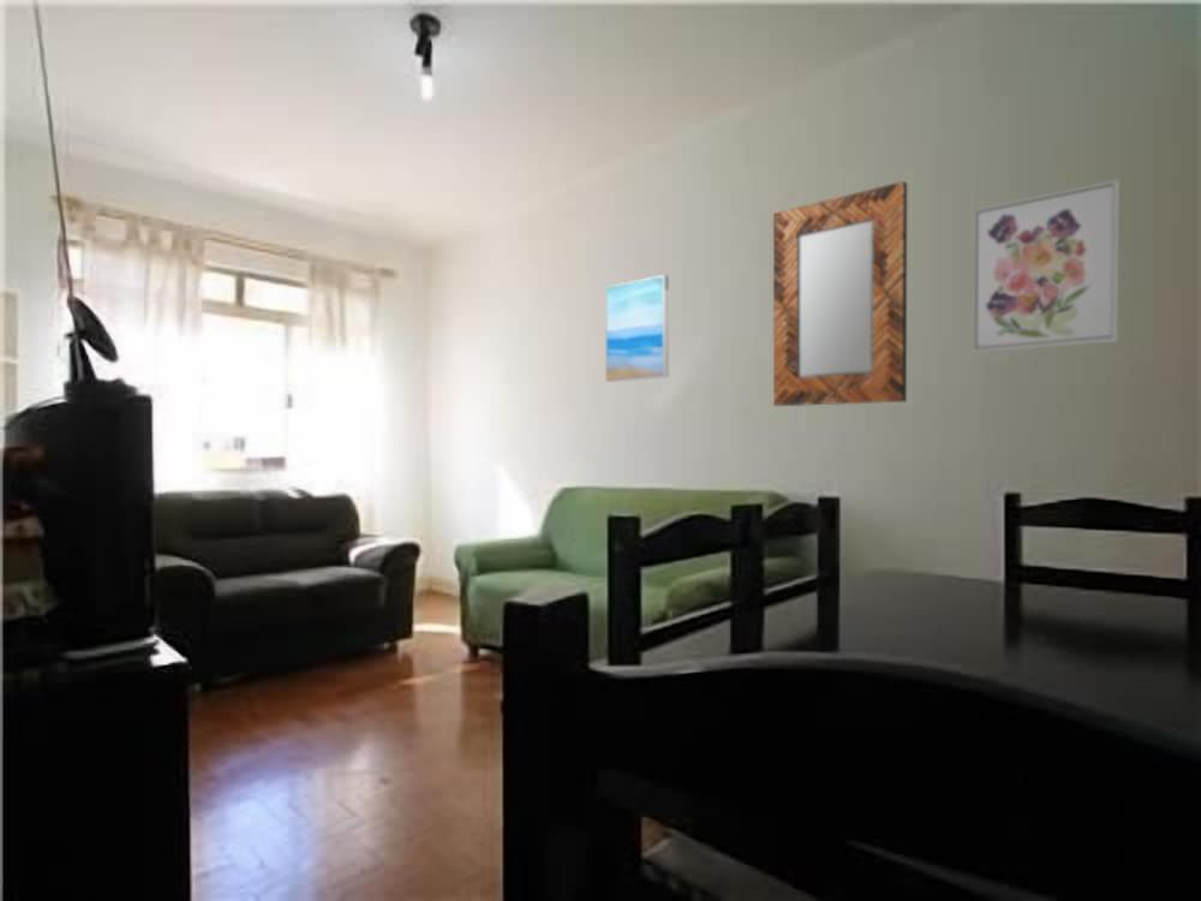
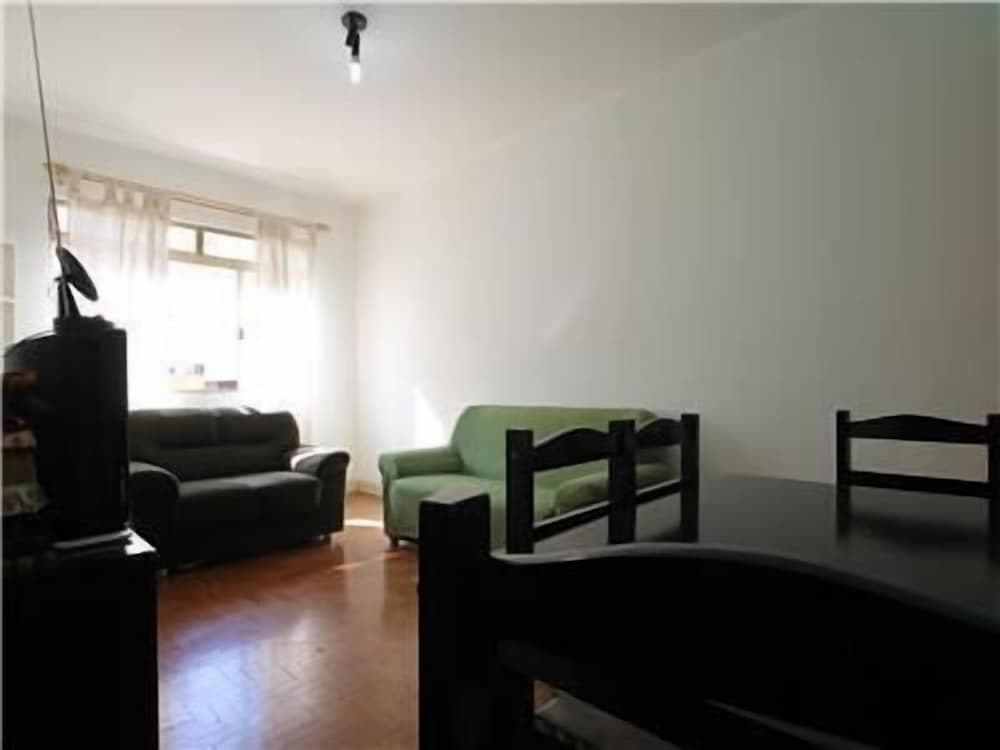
- wall art [972,179,1121,353]
- home mirror [772,180,908,407]
- wall art [604,274,670,383]
